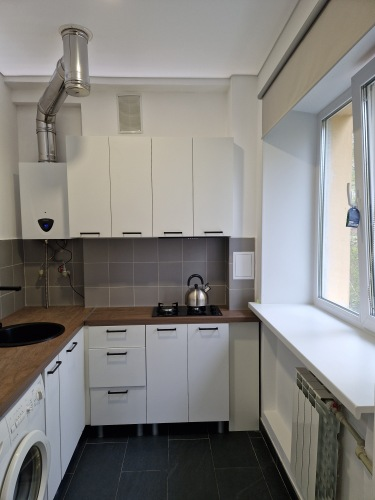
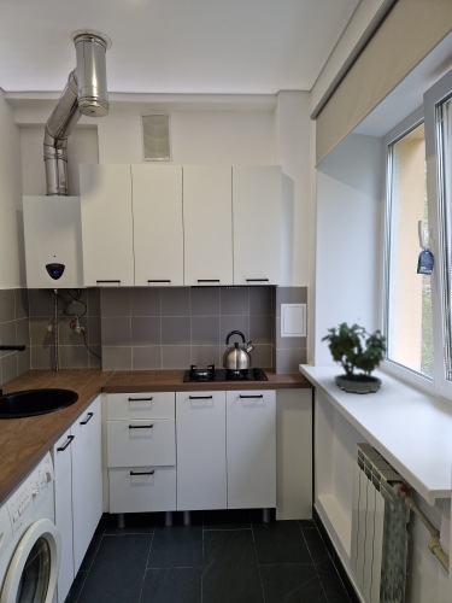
+ potted plant [321,316,388,394]
